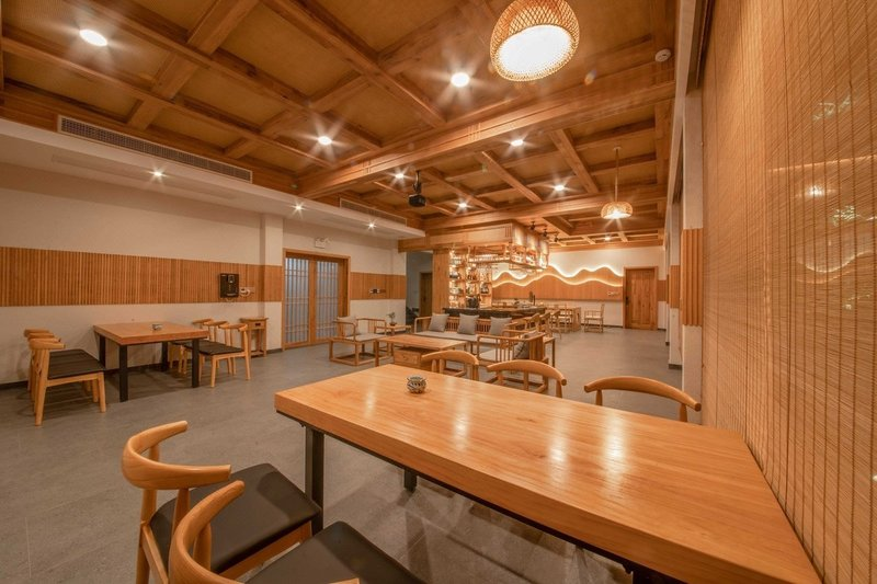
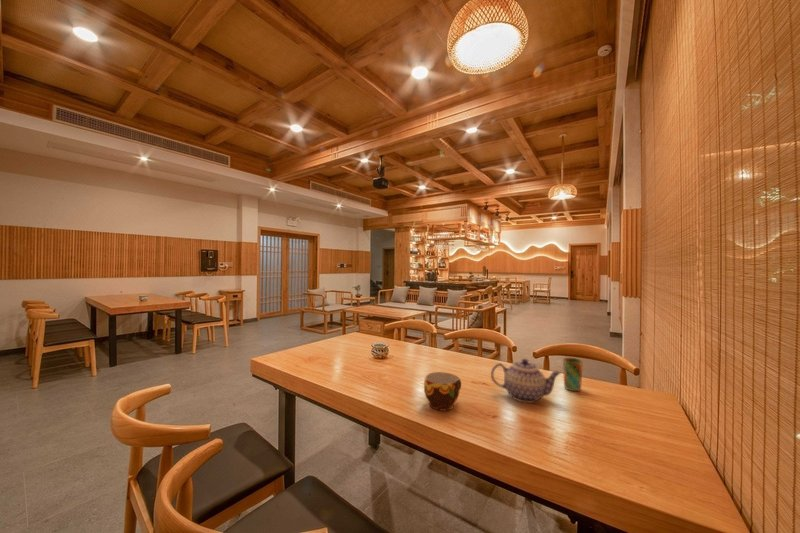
+ cup [562,357,584,392]
+ cup [423,371,462,412]
+ teapot [490,358,562,404]
